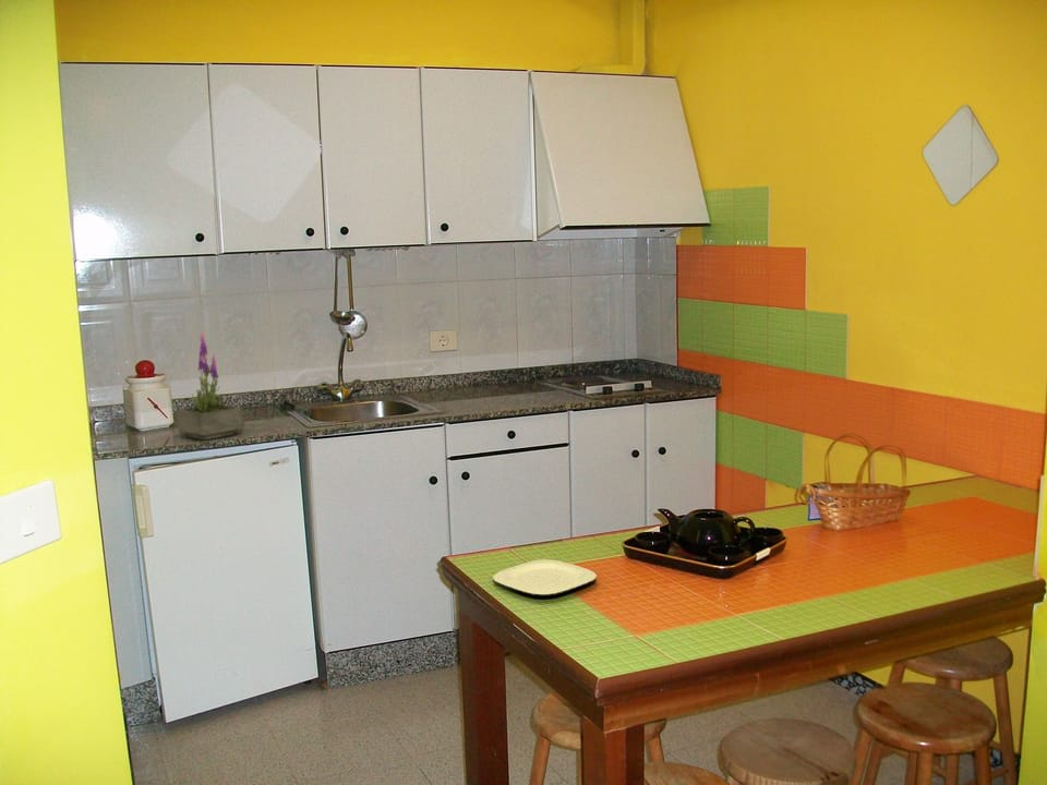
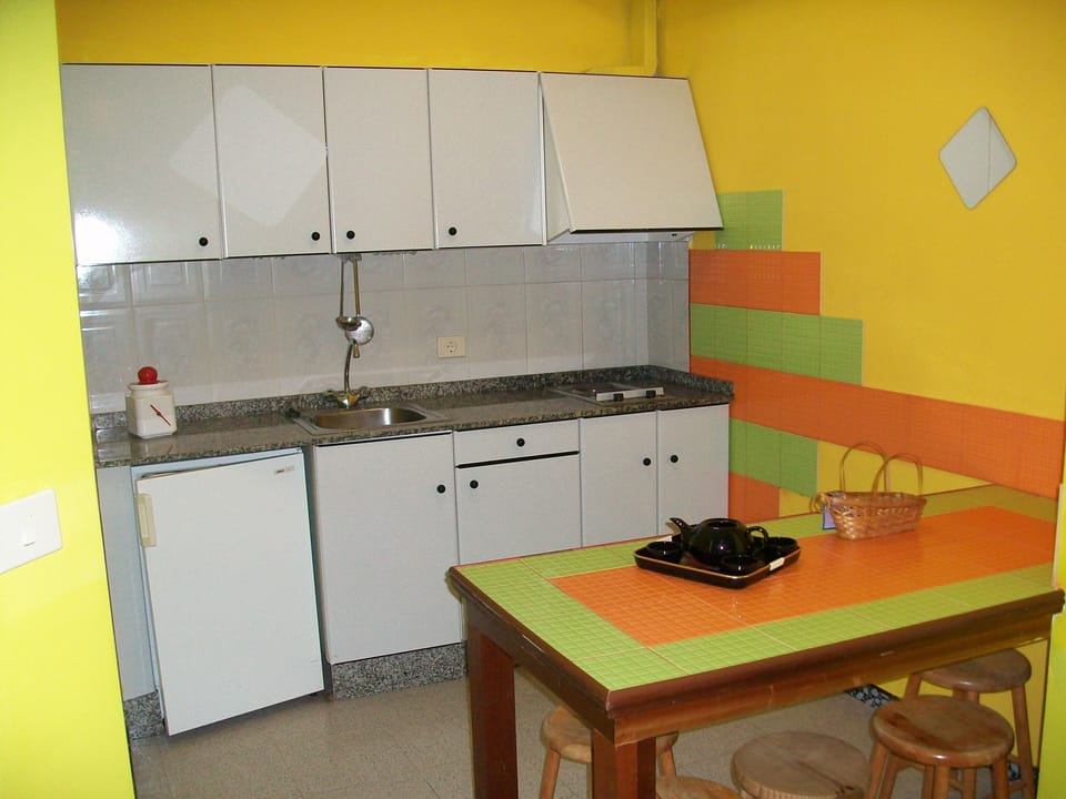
- plate [491,558,598,596]
- potted plant [176,329,243,440]
